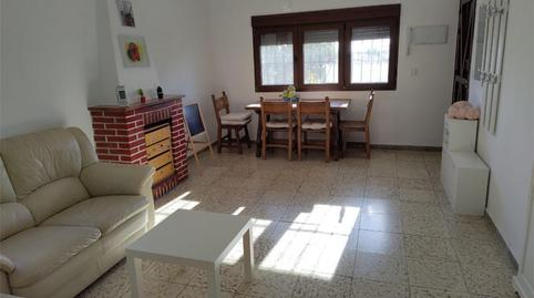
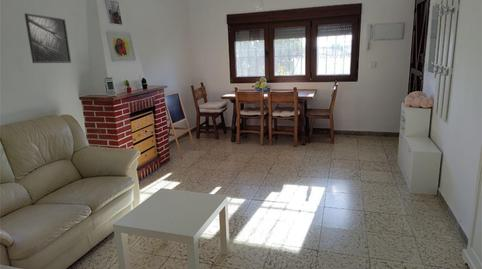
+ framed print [24,12,72,64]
